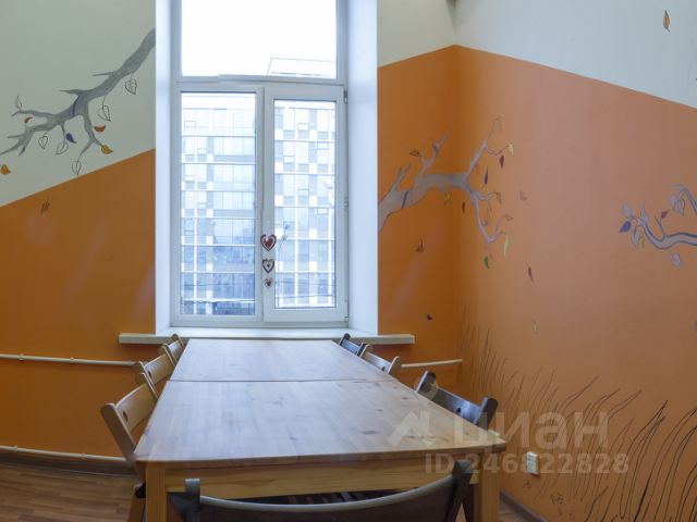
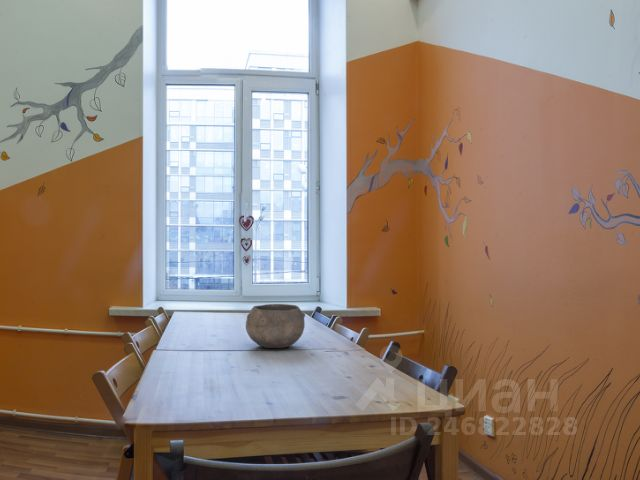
+ bowl [245,303,306,349]
